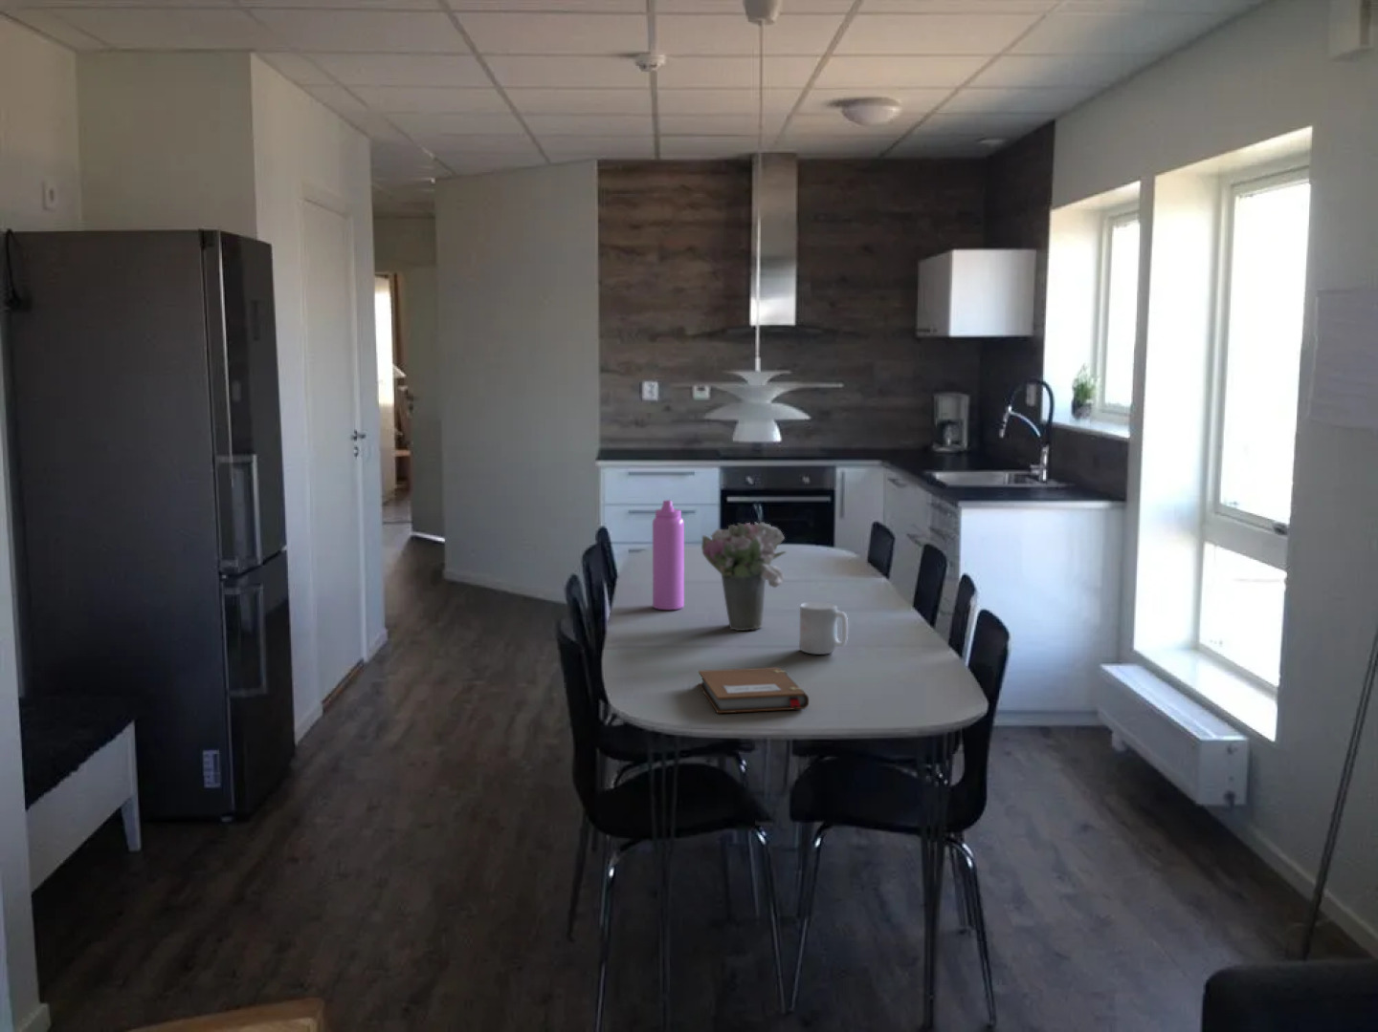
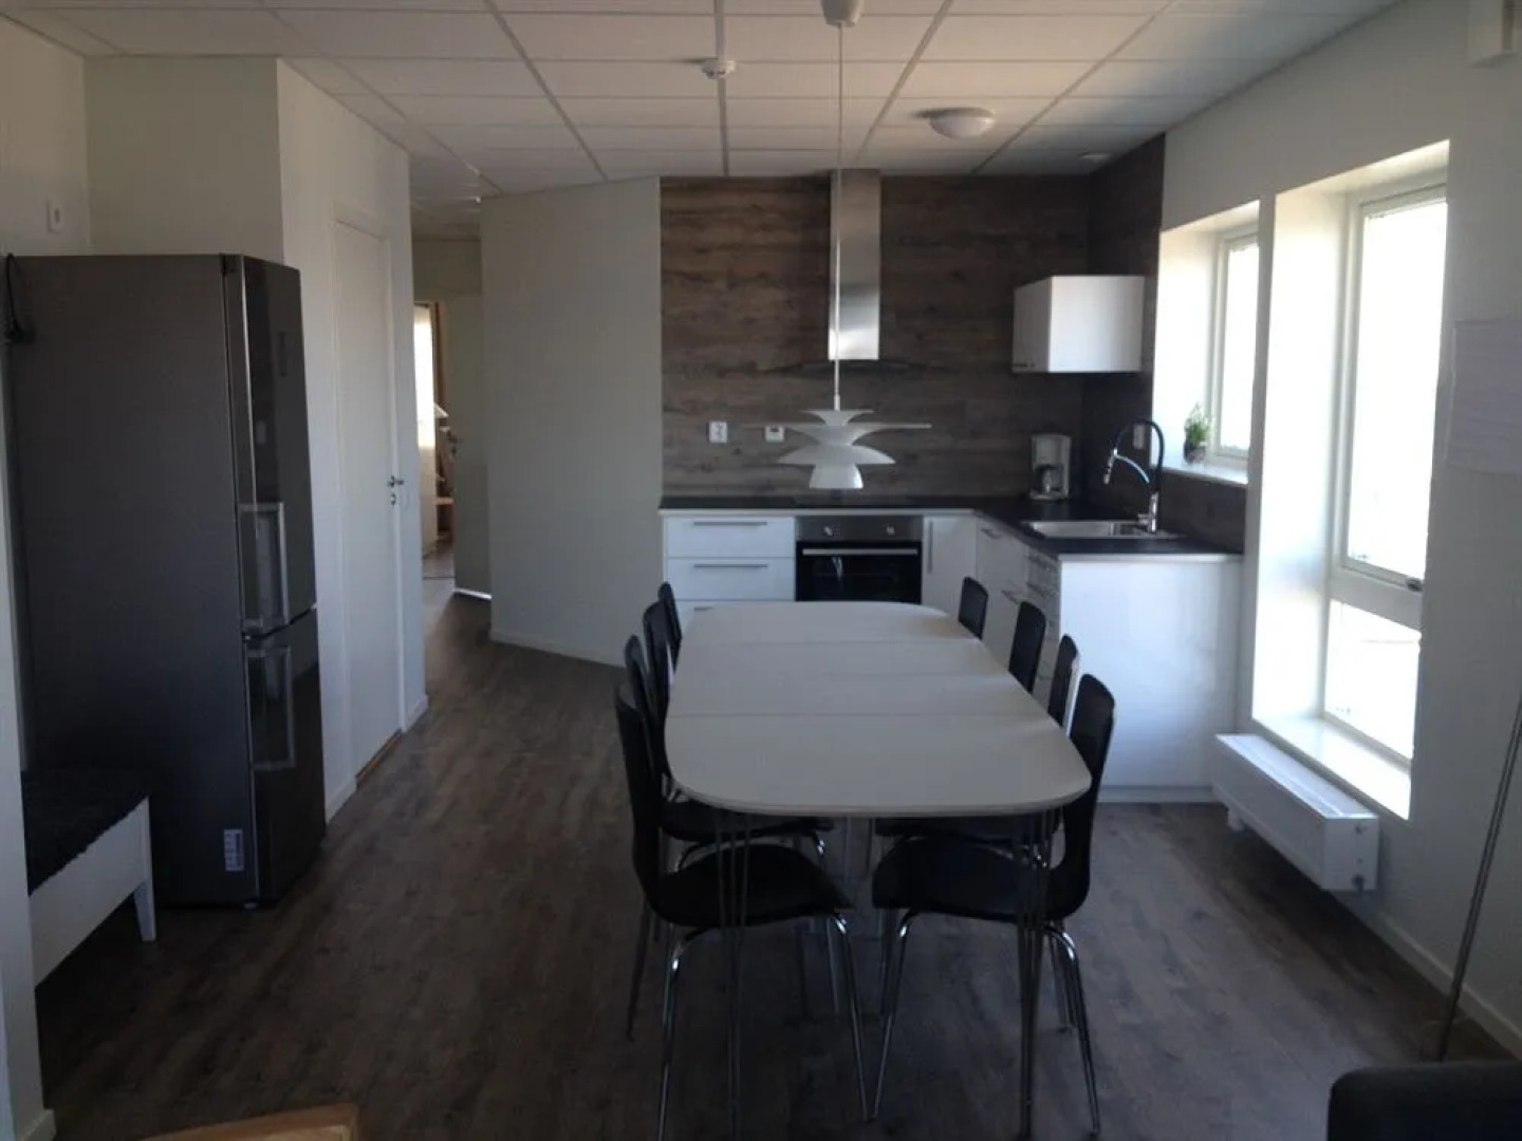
- water bottle [652,499,685,610]
- notebook [698,667,809,713]
- mug [799,601,849,656]
- flower bouquet [701,520,788,632]
